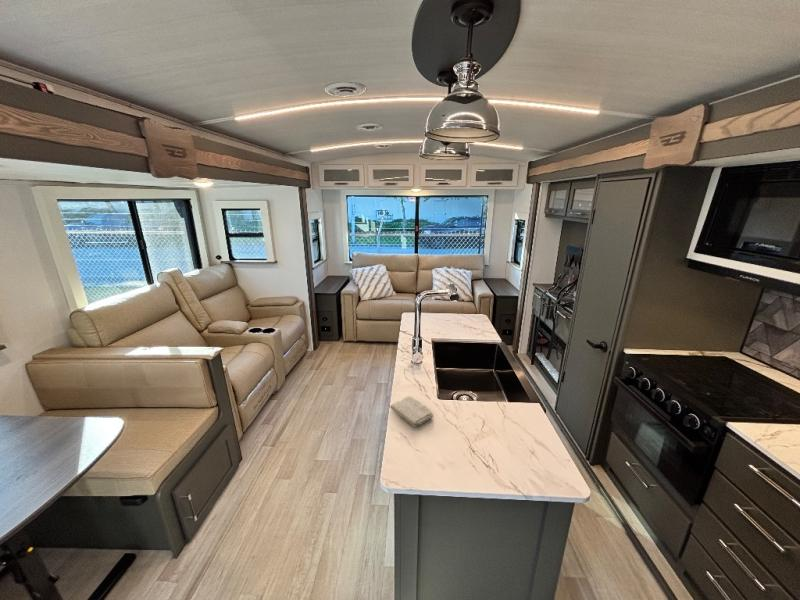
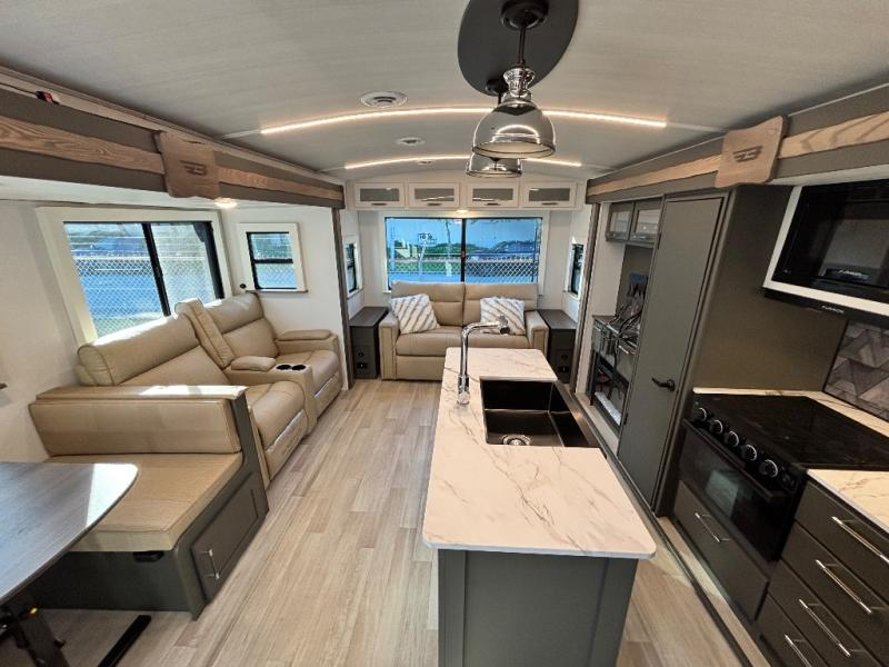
- washcloth [389,395,434,428]
